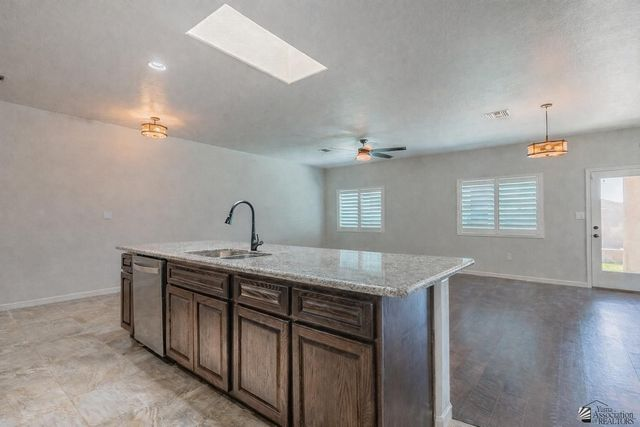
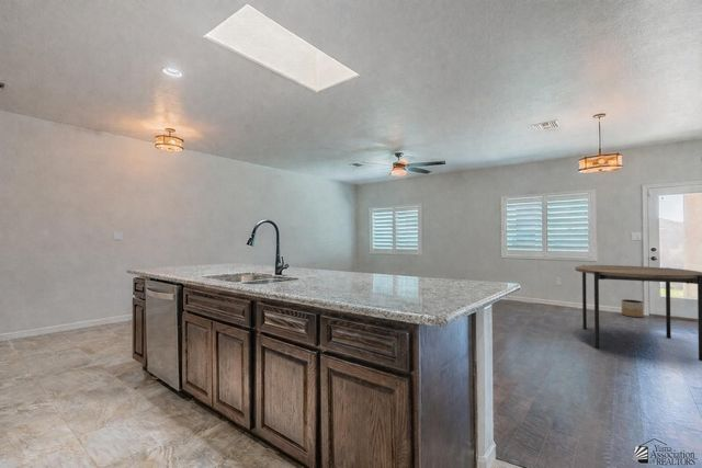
+ planter [621,298,645,318]
+ dining table [574,264,702,362]
